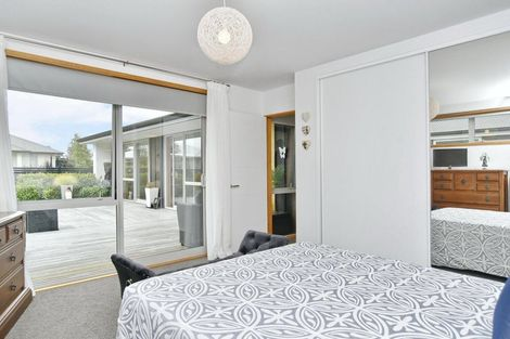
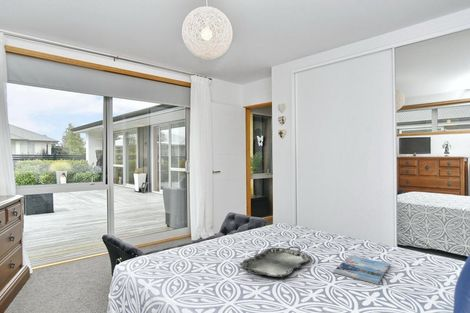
+ serving tray [239,246,312,278]
+ magazine [332,255,391,285]
